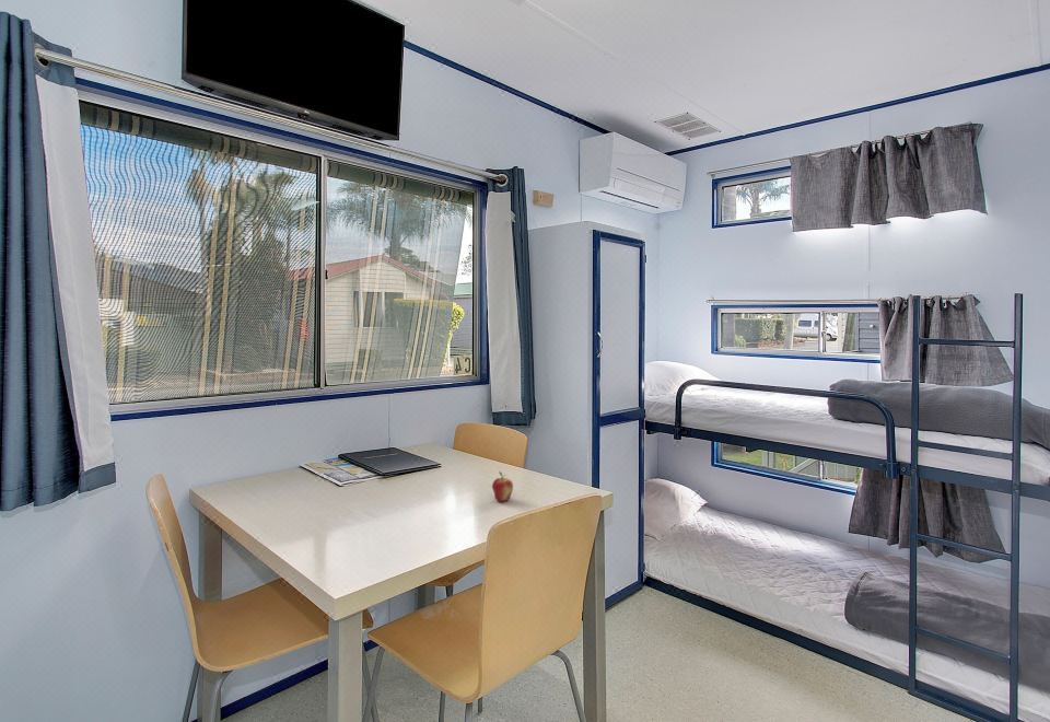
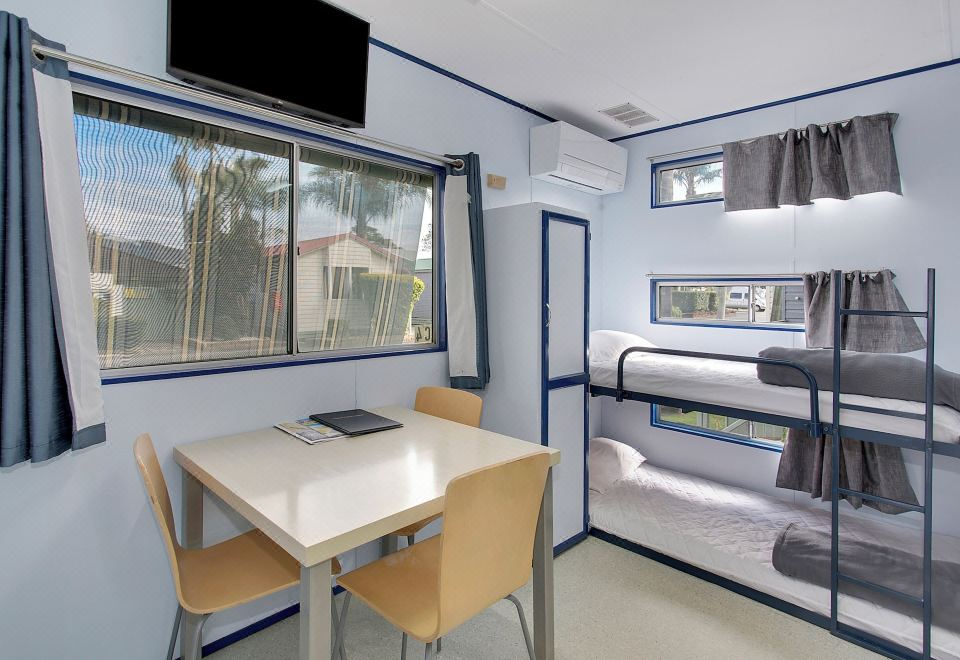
- fruit [491,470,514,503]
